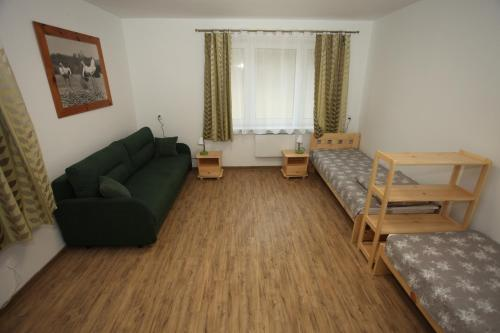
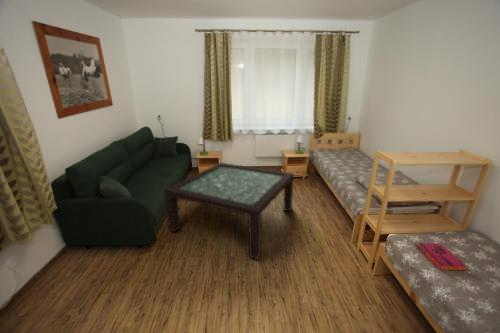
+ hardback book [415,242,468,271]
+ coffee table [163,162,295,260]
